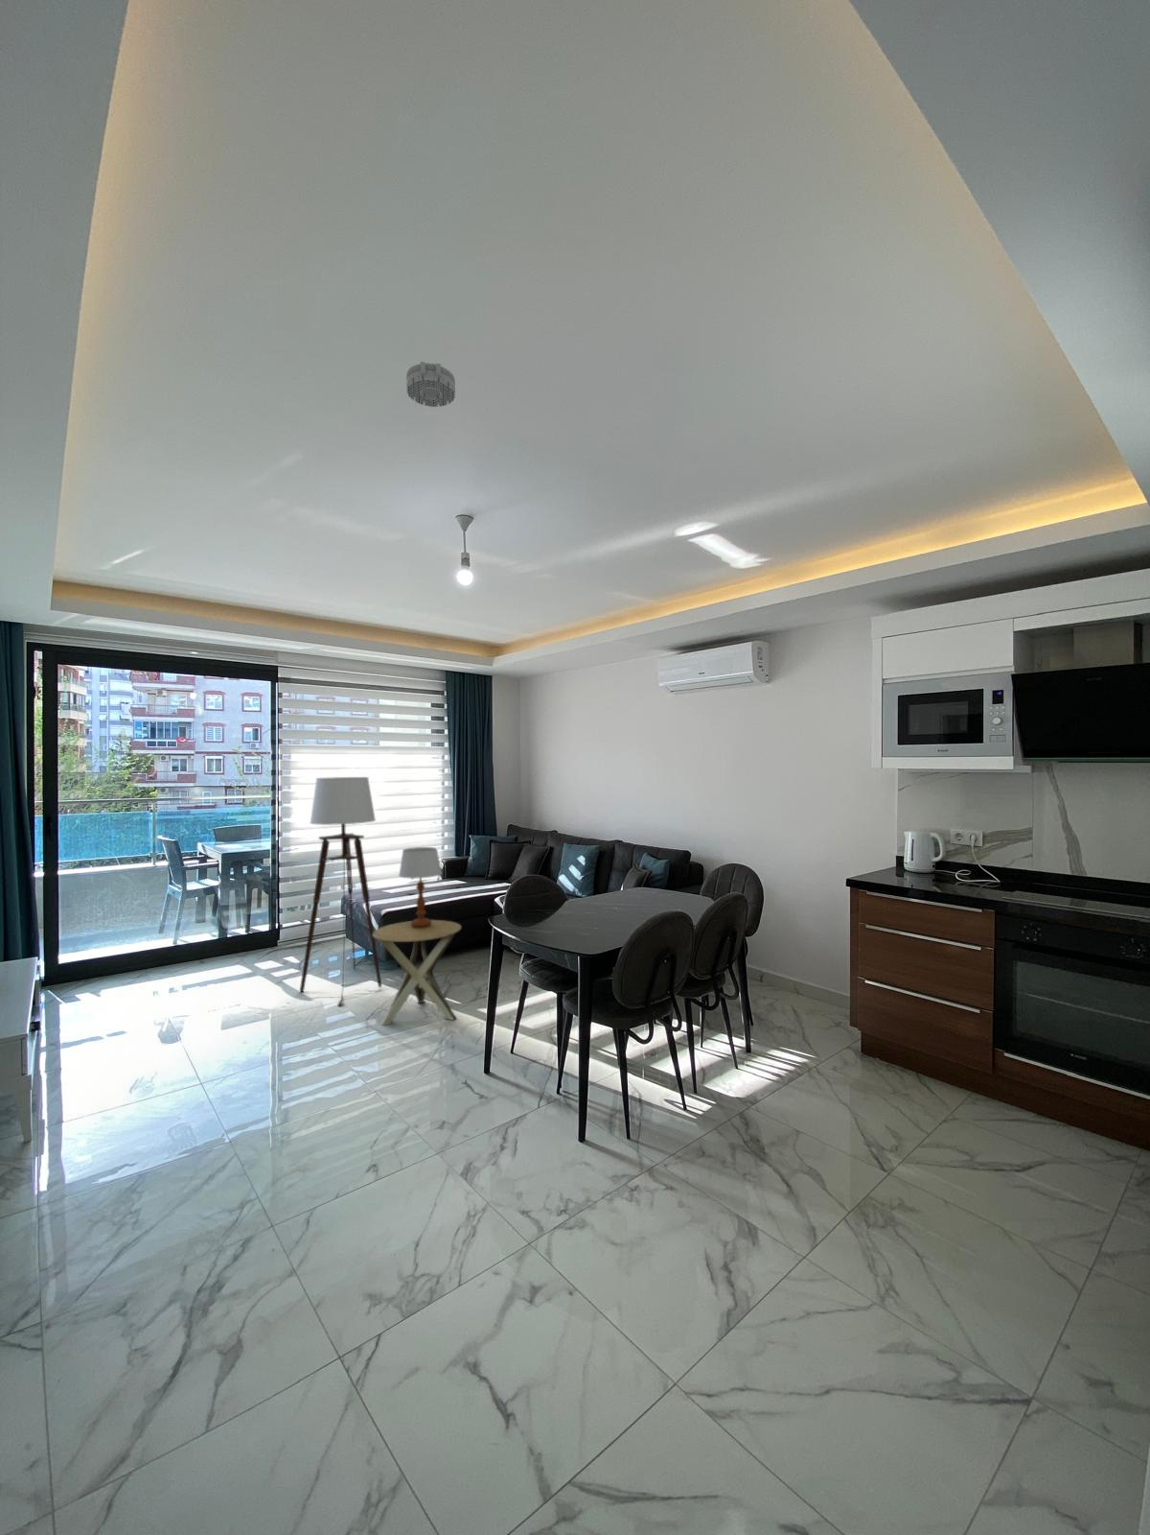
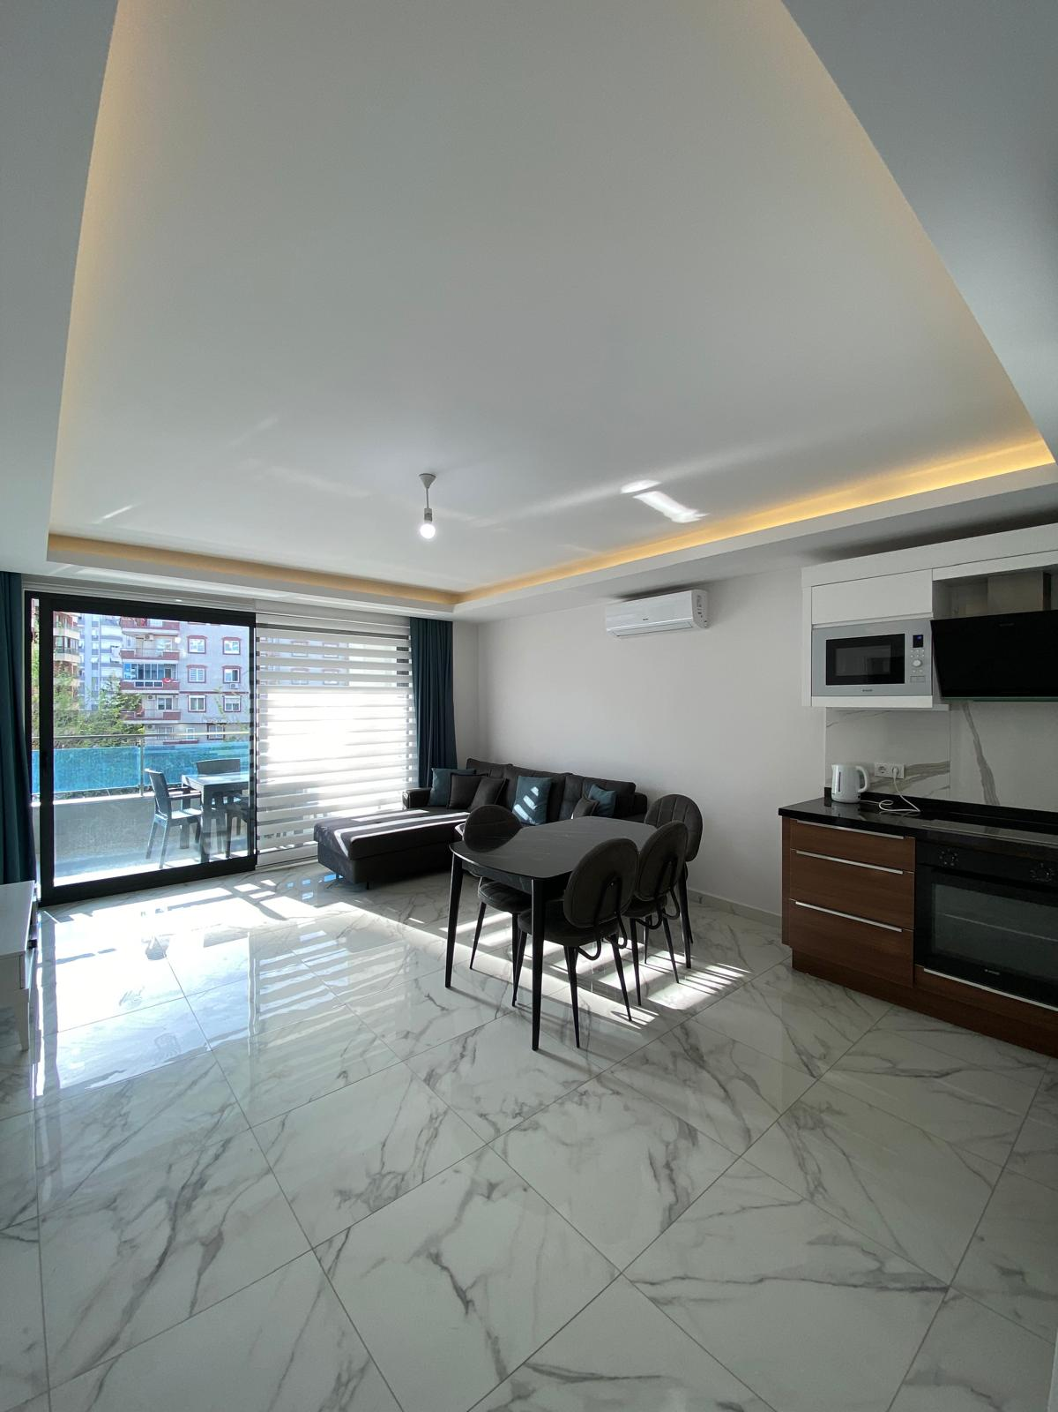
- table lamp [397,846,443,928]
- side table [373,919,463,1026]
- smoke detector [406,360,457,407]
- floor lamp [300,776,383,1007]
